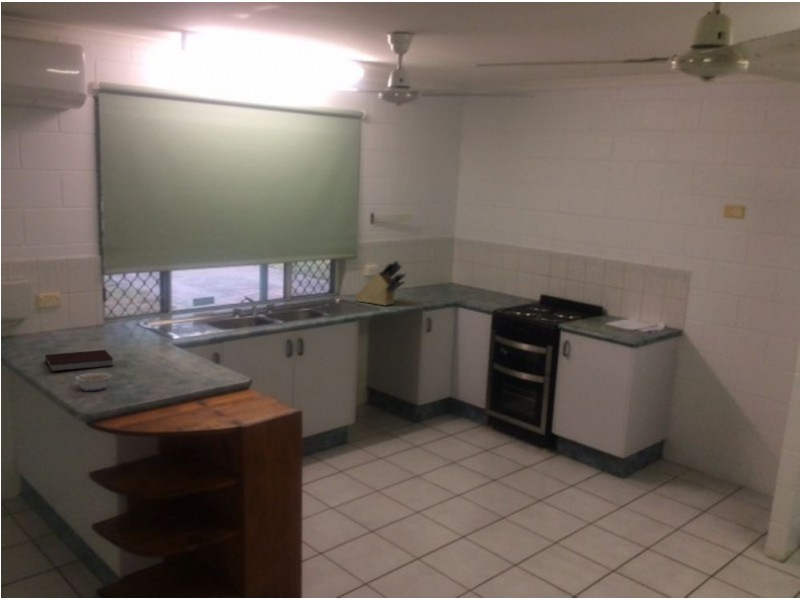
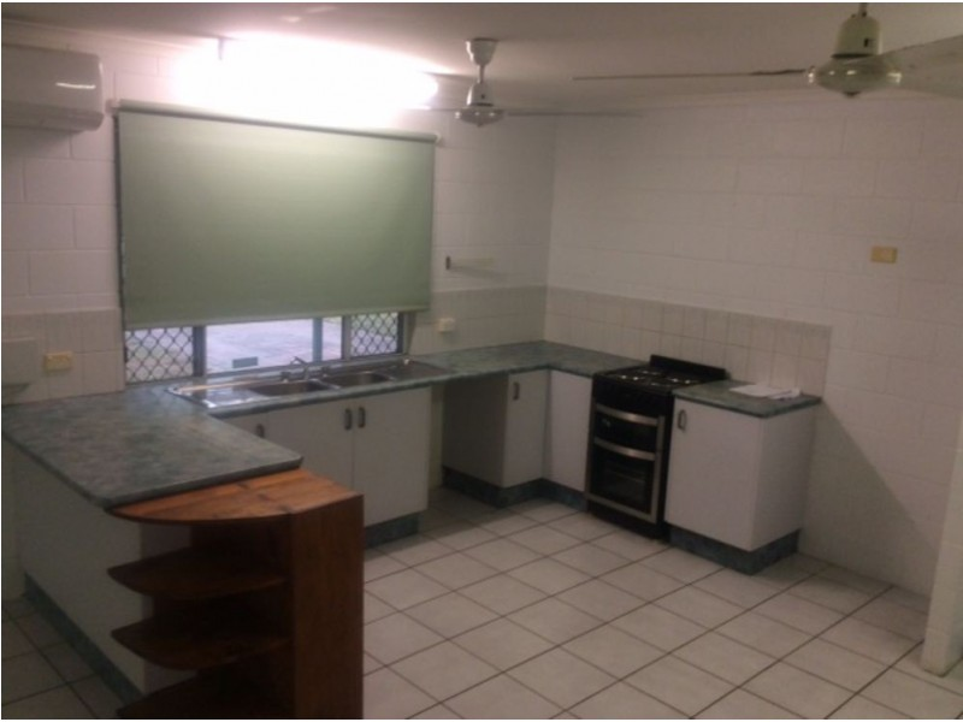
- knife block [353,259,407,307]
- notebook [44,349,114,373]
- legume [70,372,113,392]
